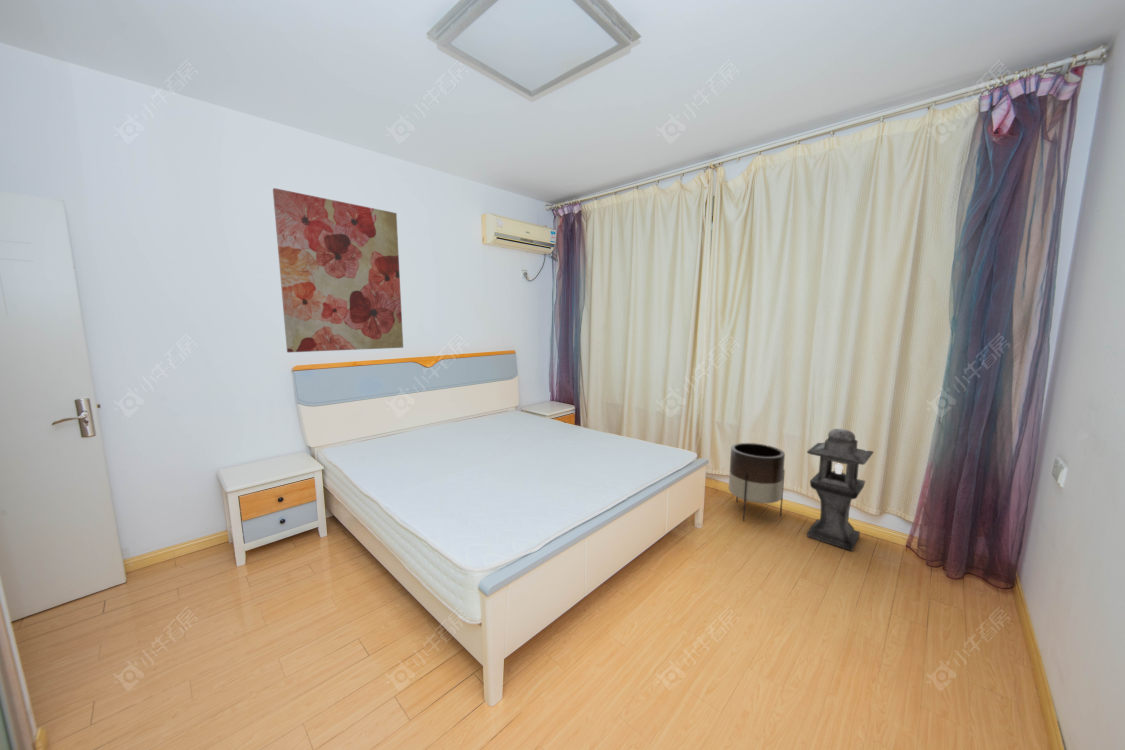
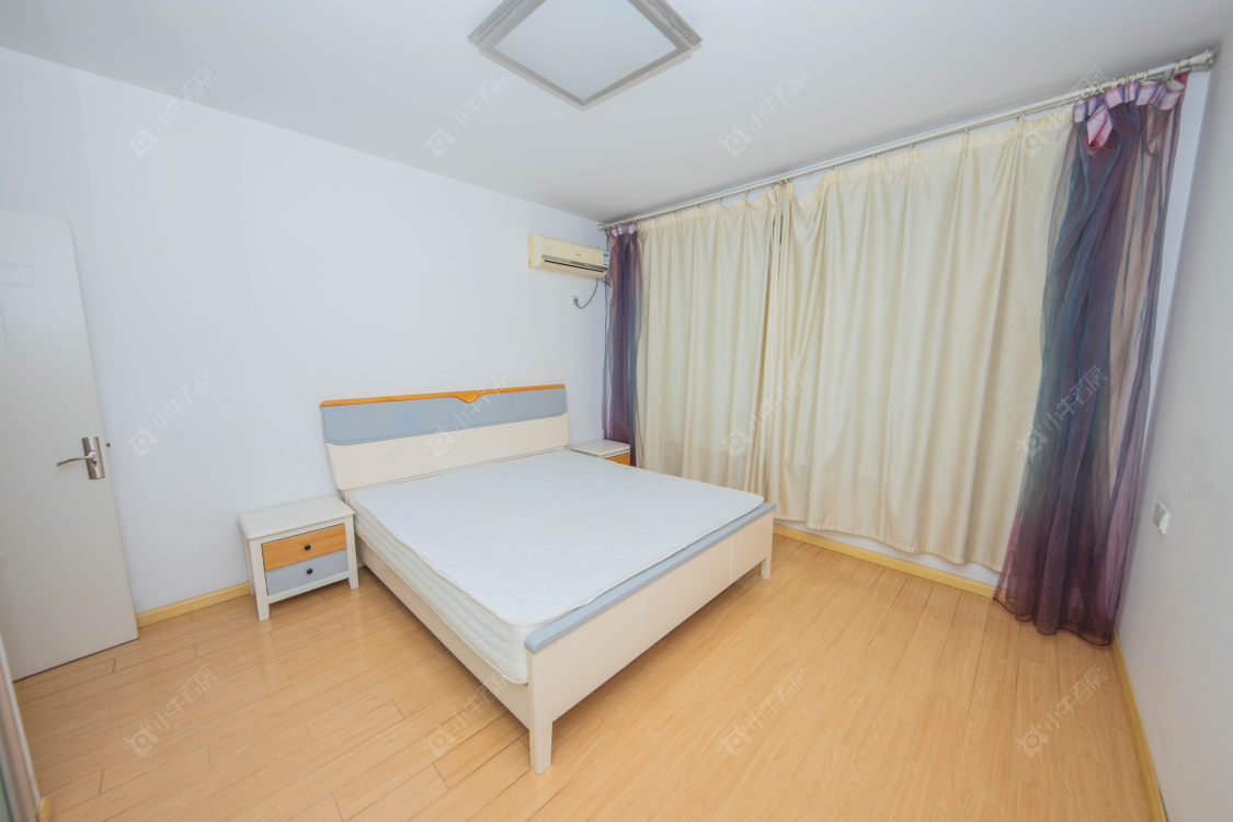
- lantern [806,428,875,552]
- planter [728,442,786,522]
- wall art [272,187,404,353]
